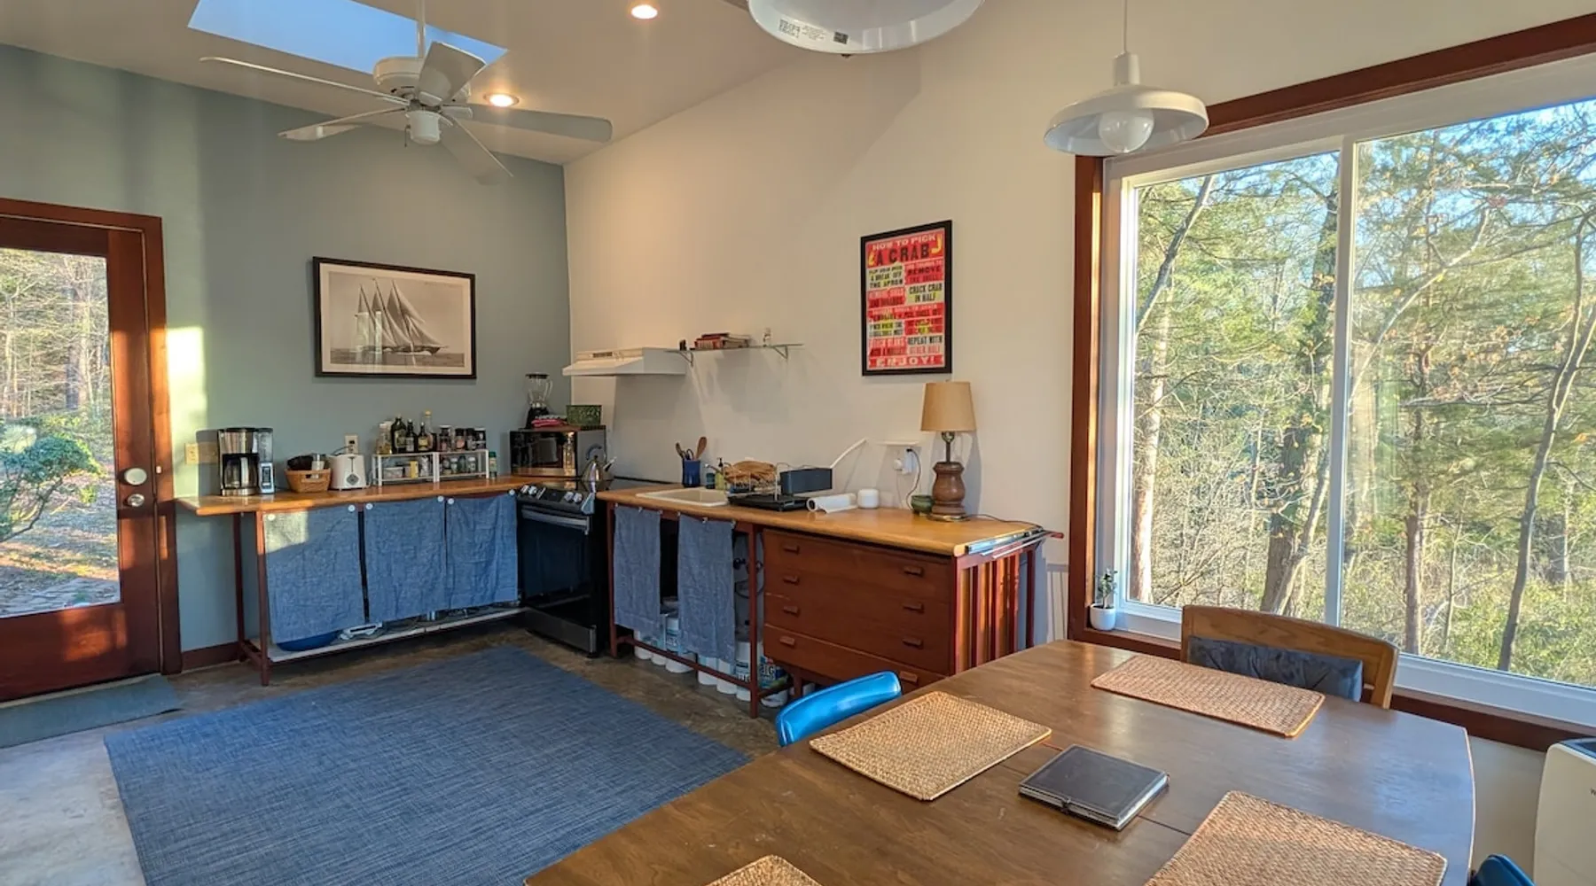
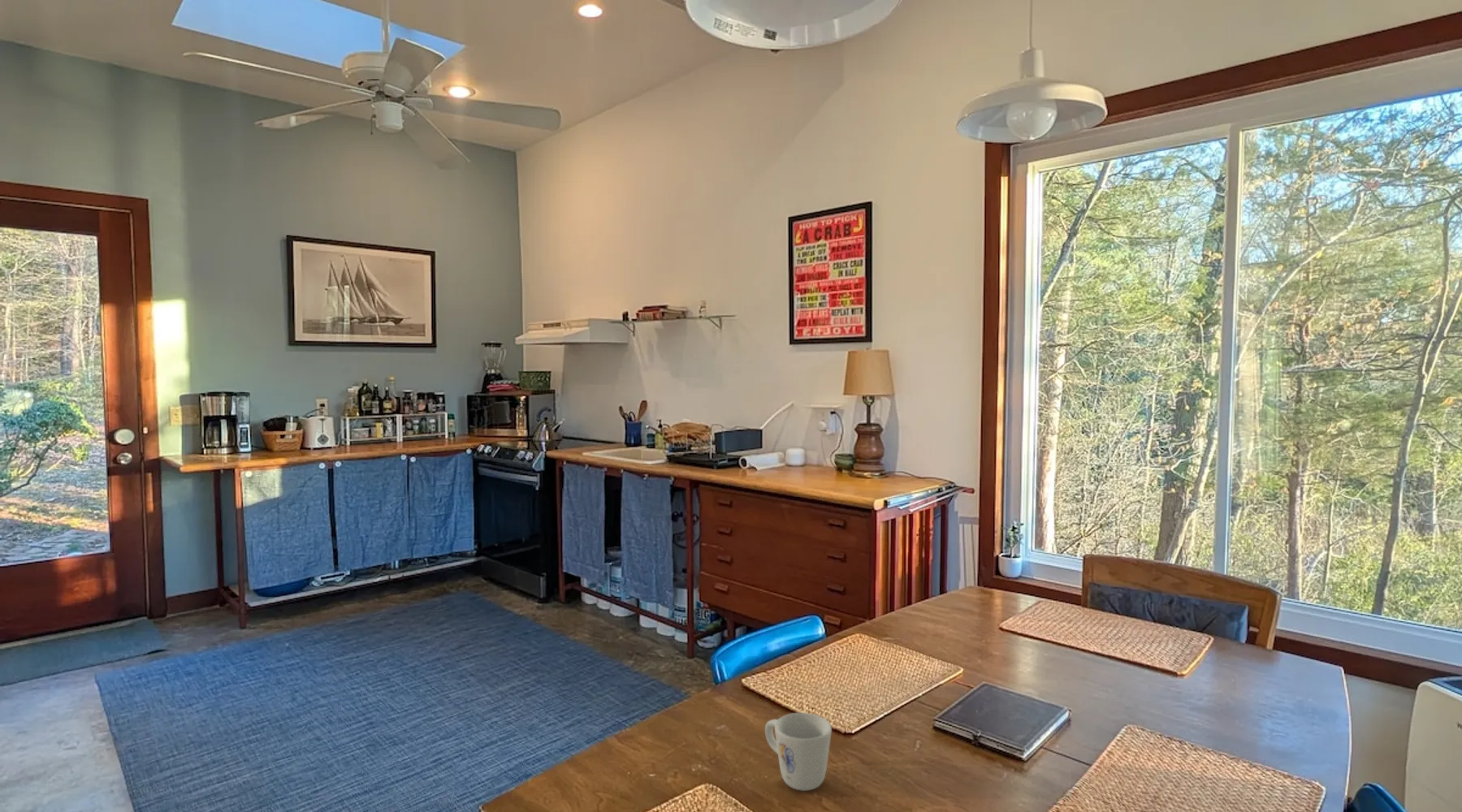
+ mug [764,712,833,792]
